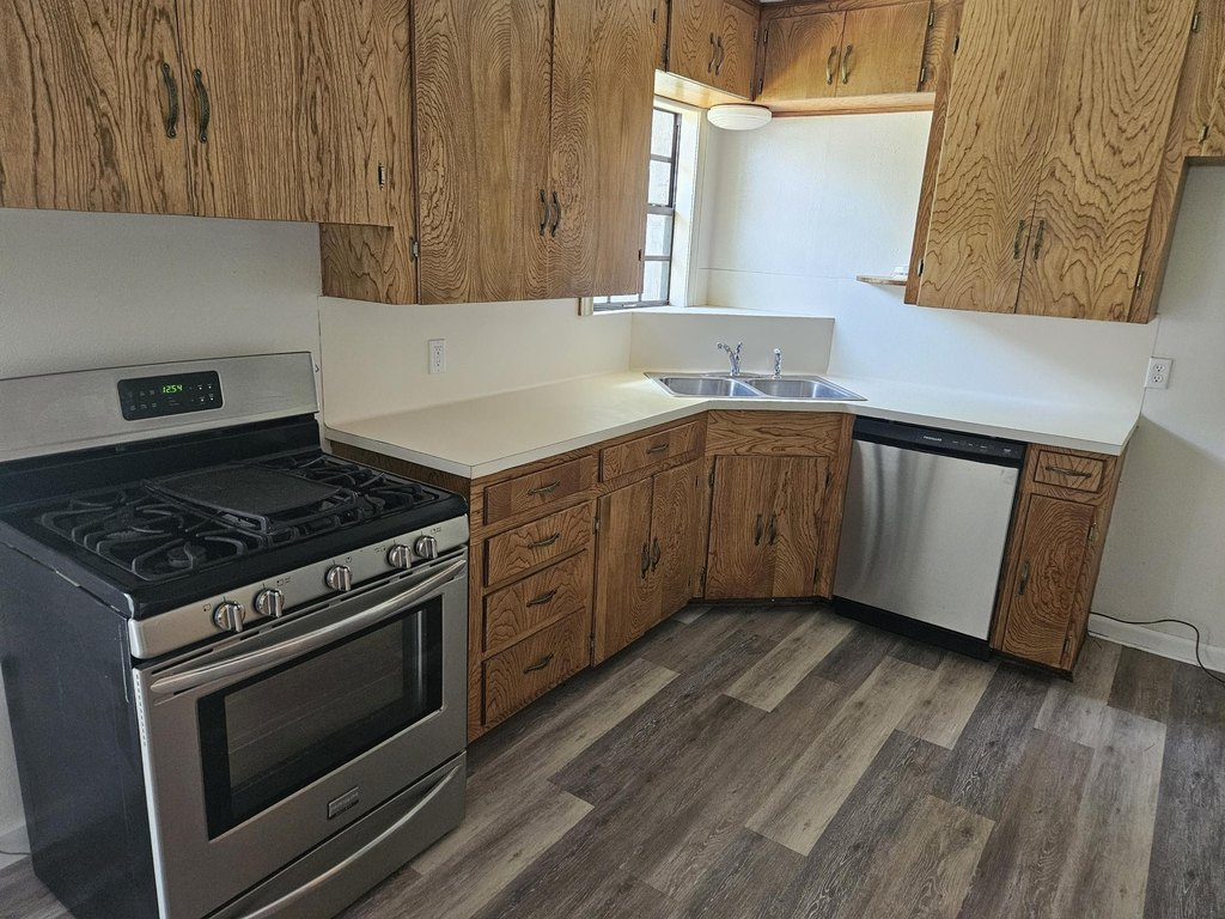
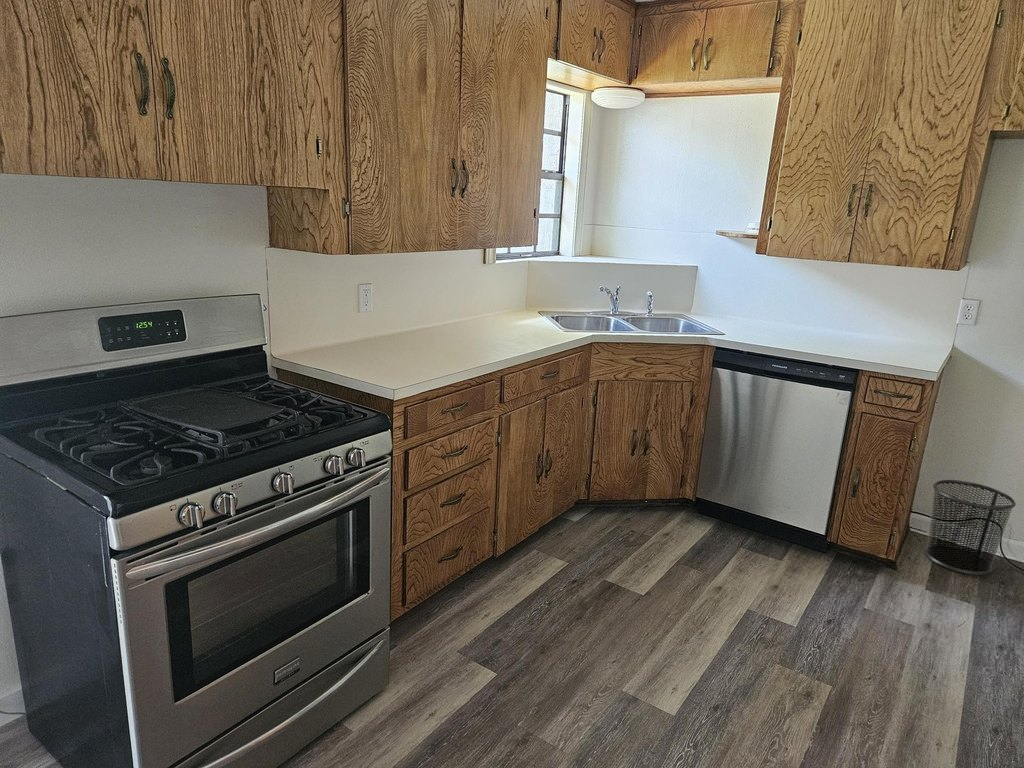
+ trash can [924,479,1017,576]
